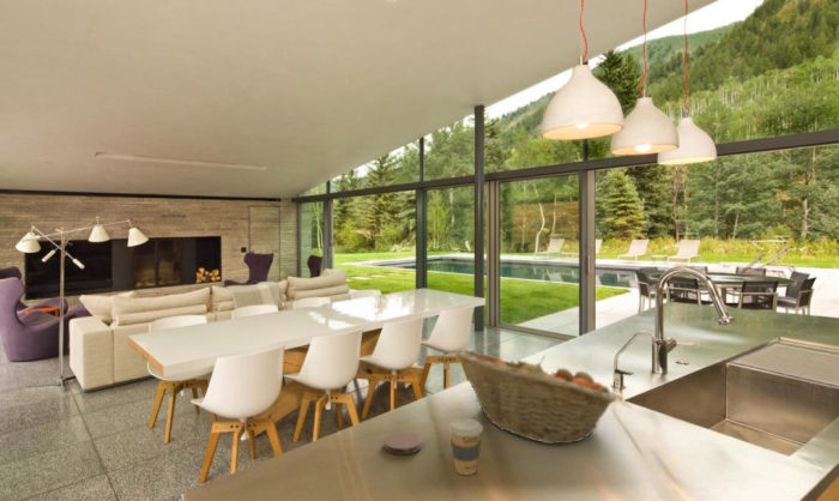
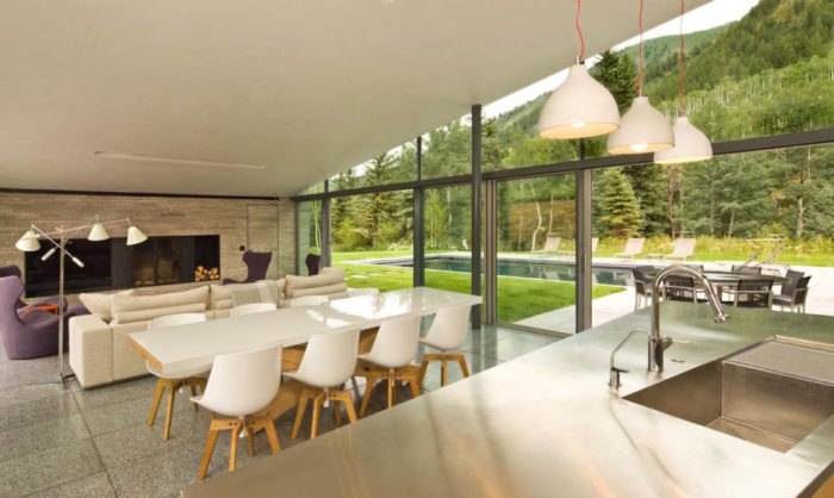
- coffee cup [447,417,484,476]
- fruit basket [453,348,618,445]
- coaster [384,431,423,455]
